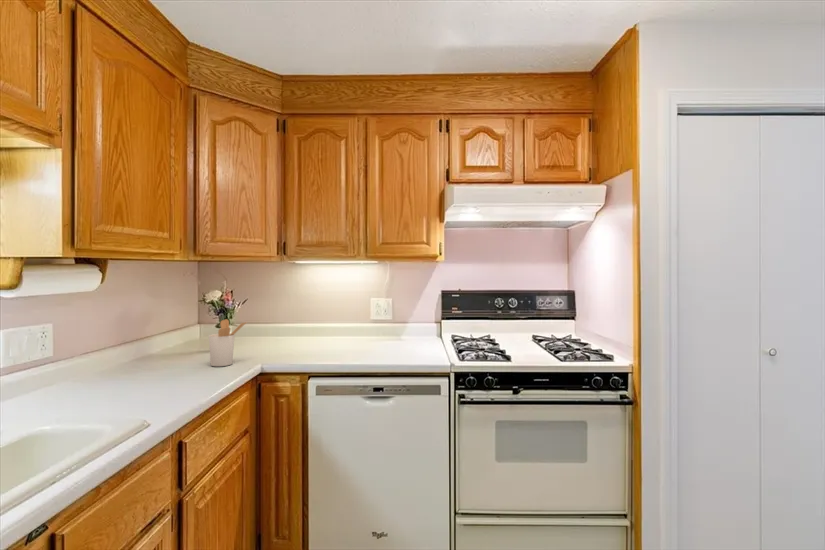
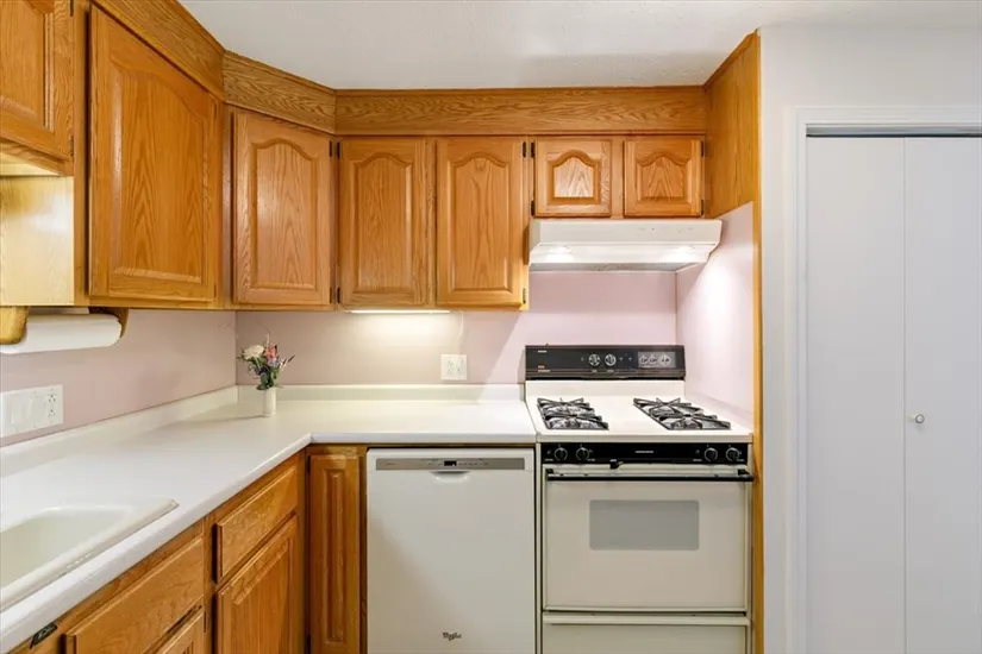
- utensil holder [208,318,248,367]
